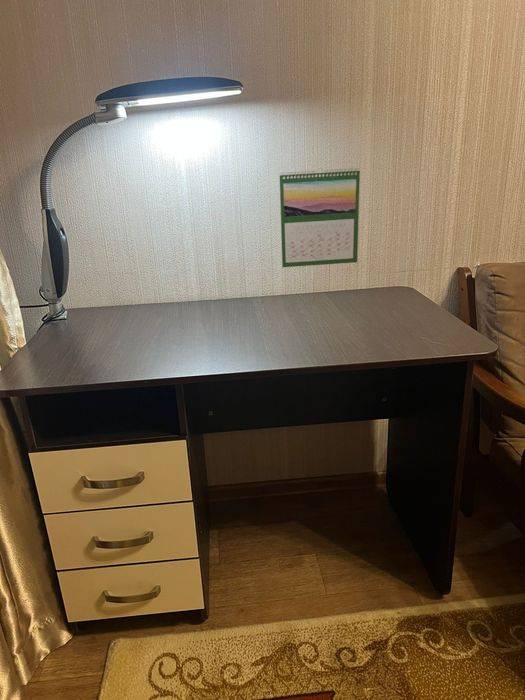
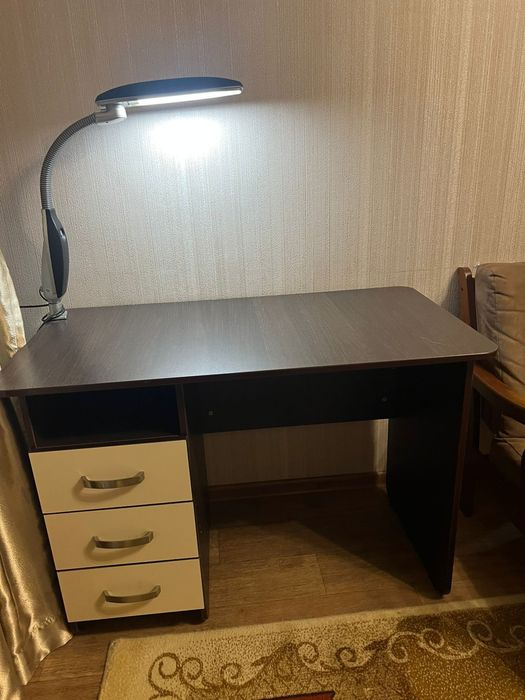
- calendar [278,167,361,268]
